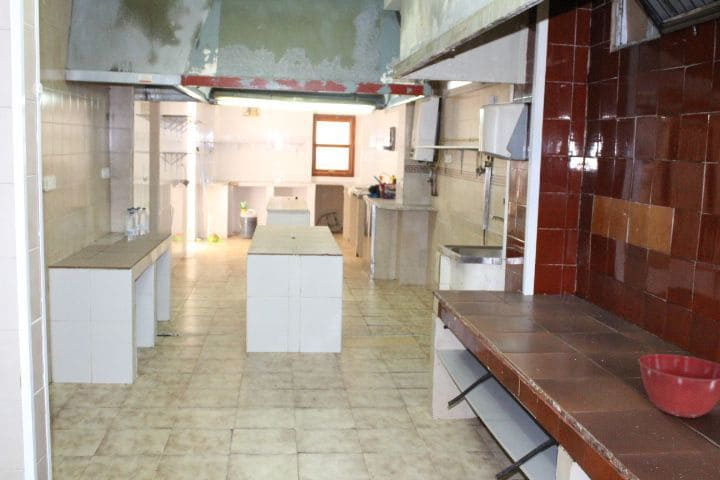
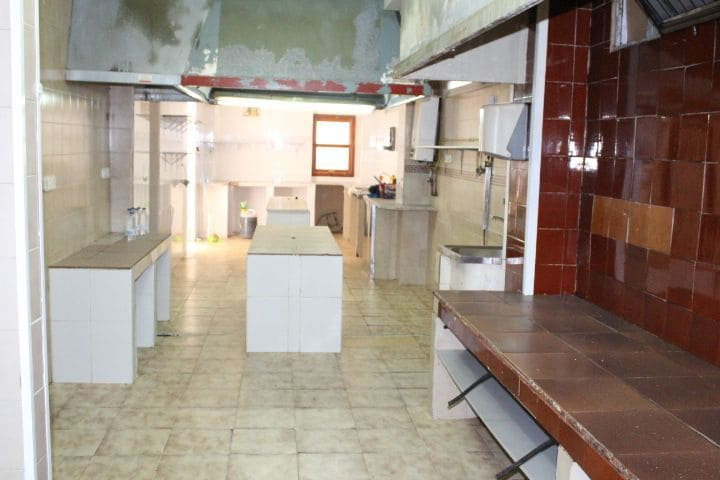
- mixing bowl [638,353,720,418]
